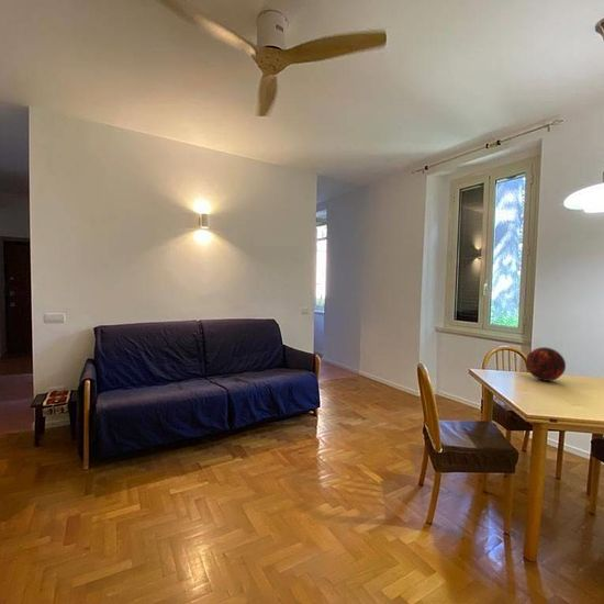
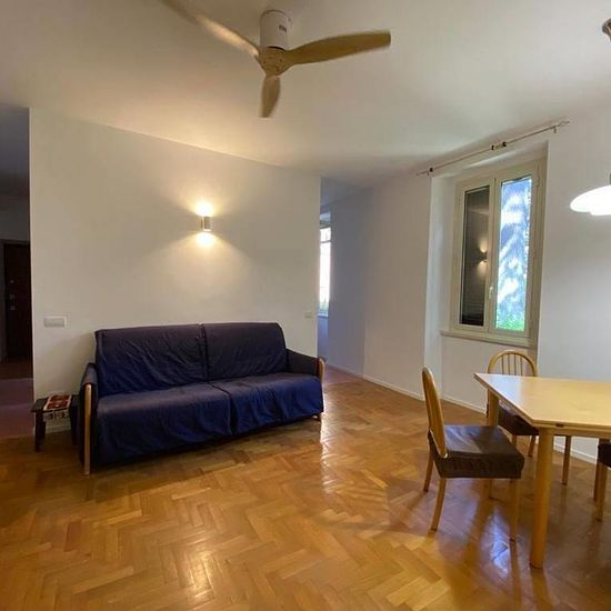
- decorative orb [525,346,567,382]
